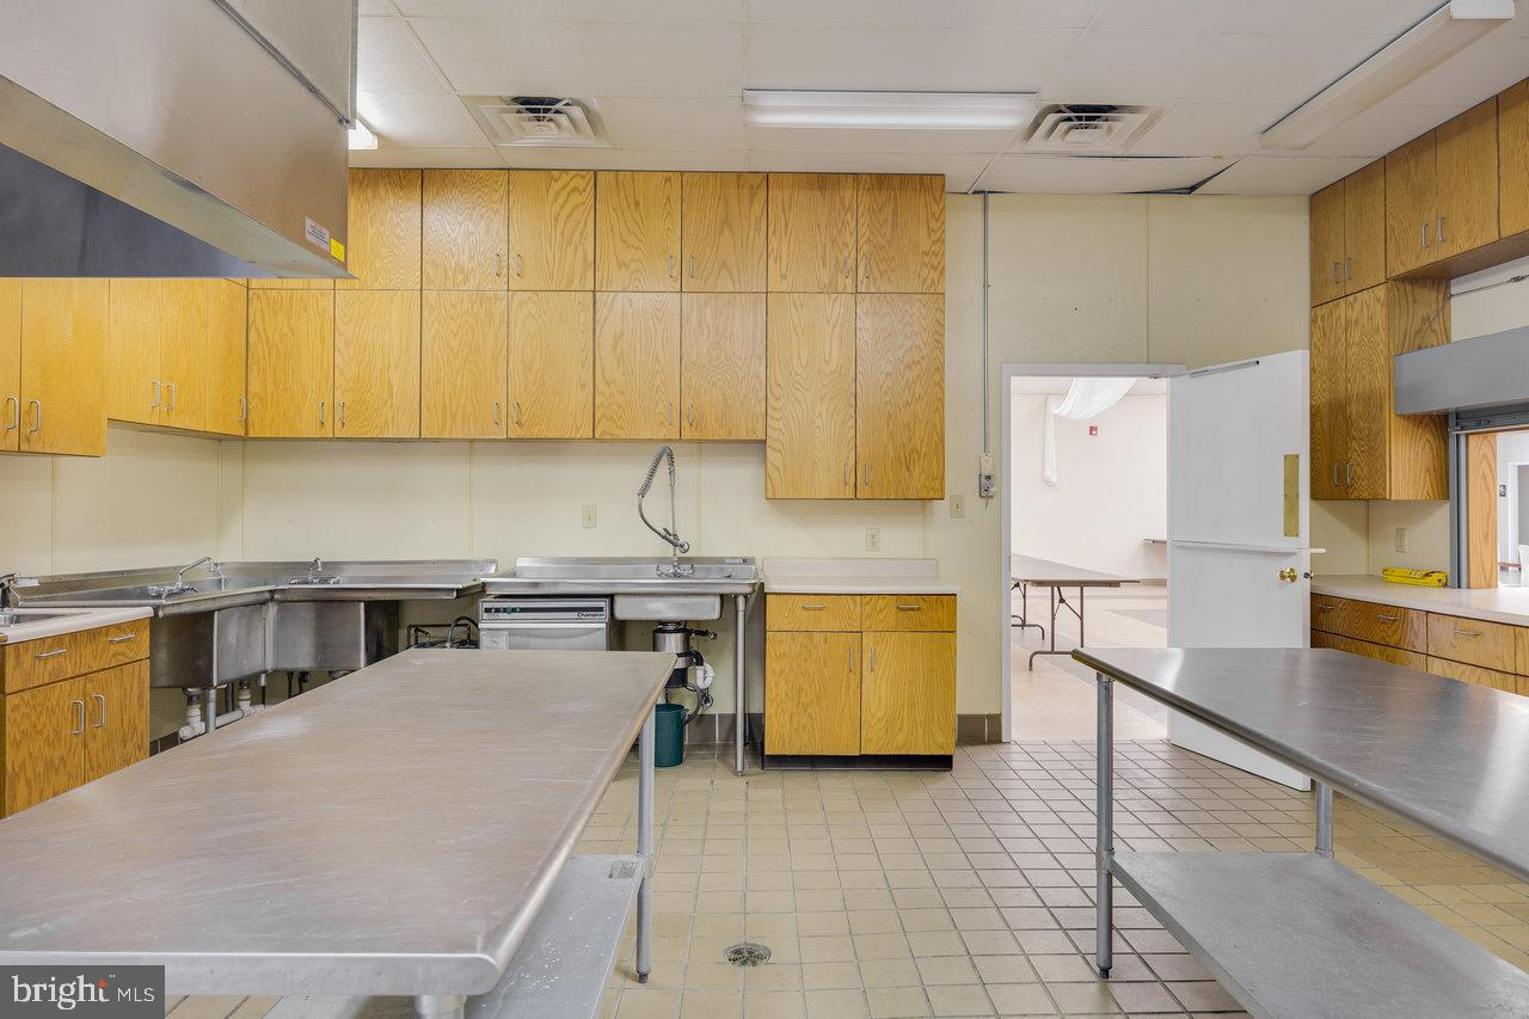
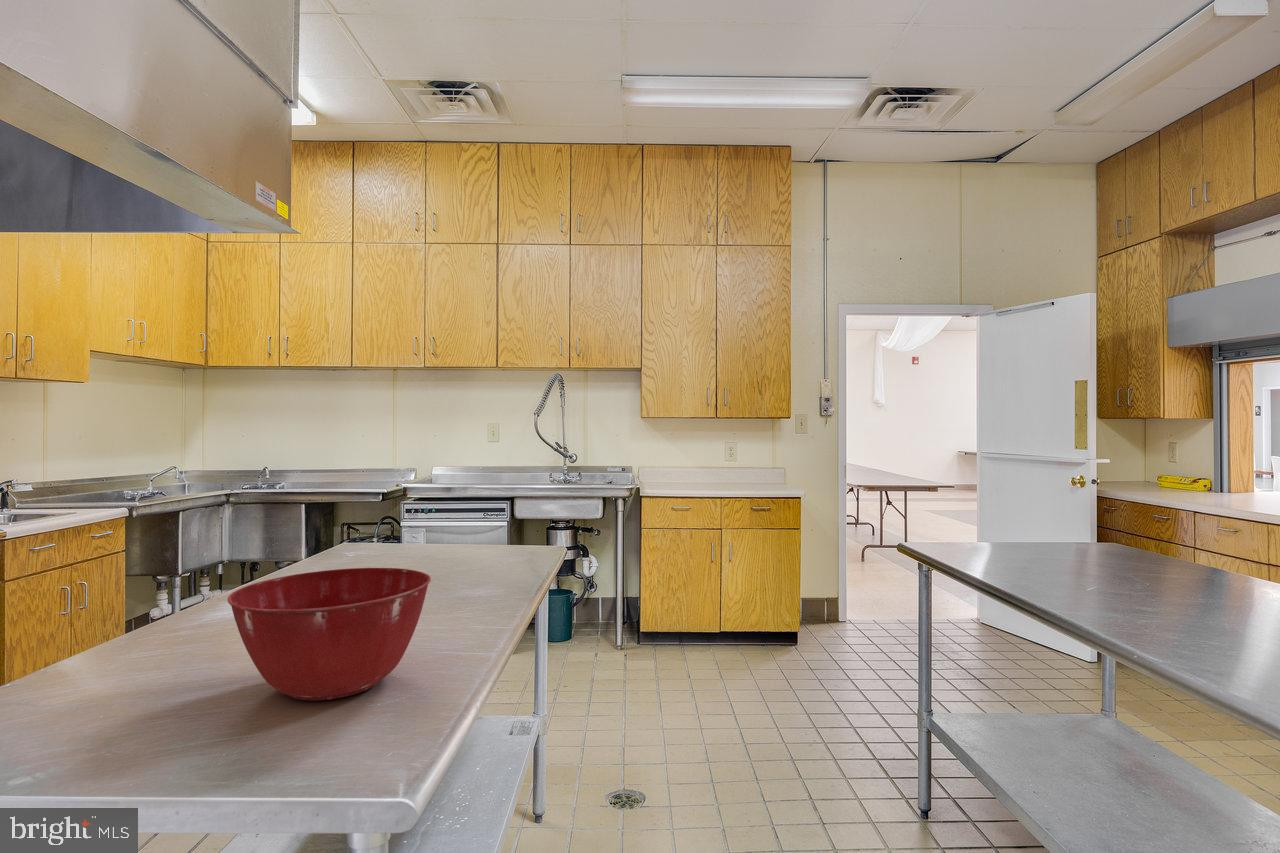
+ mixing bowl [226,567,432,701]
